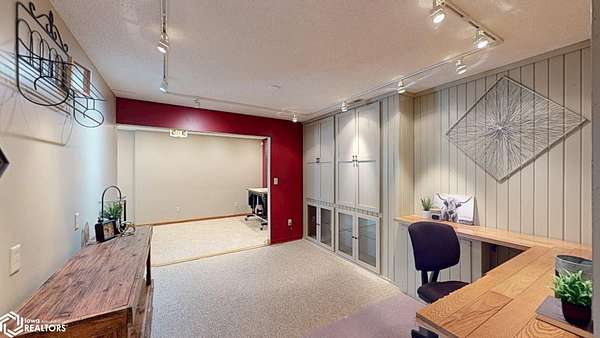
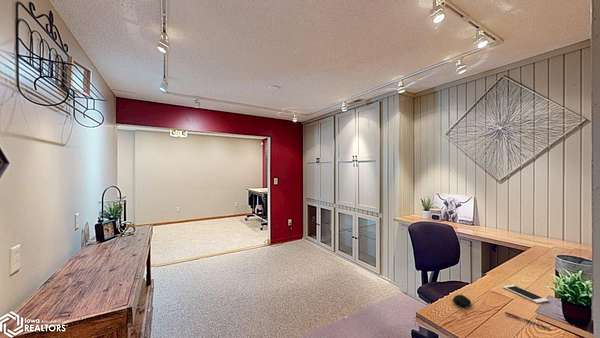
+ computer mouse [452,294,472,316]
+ pen [504,311,551,330]
+ cell phone [502,284,550,304]
